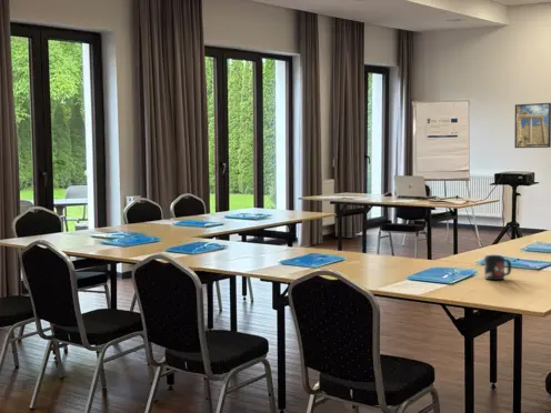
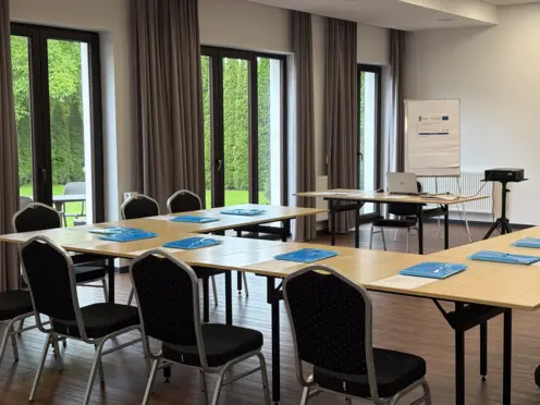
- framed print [513,102,551,149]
- mug [483,254,512,281]
